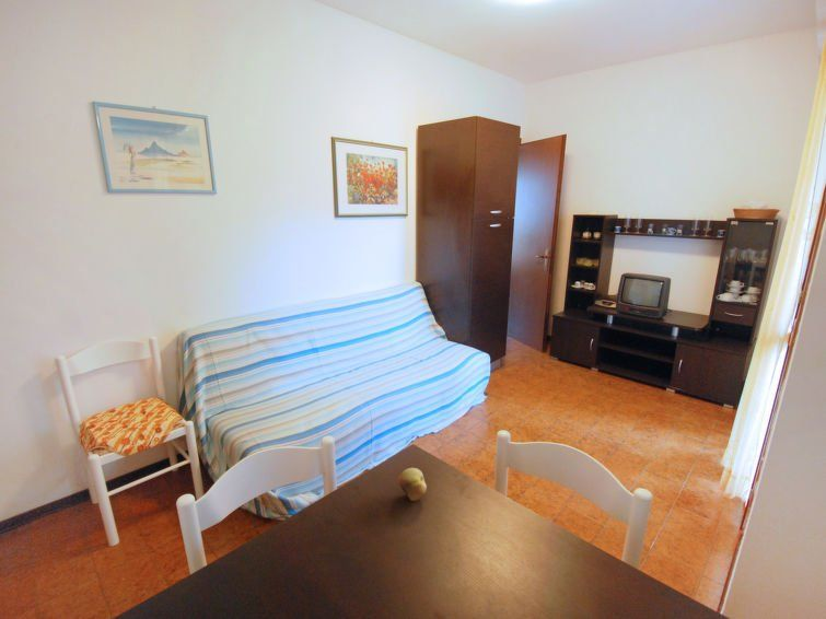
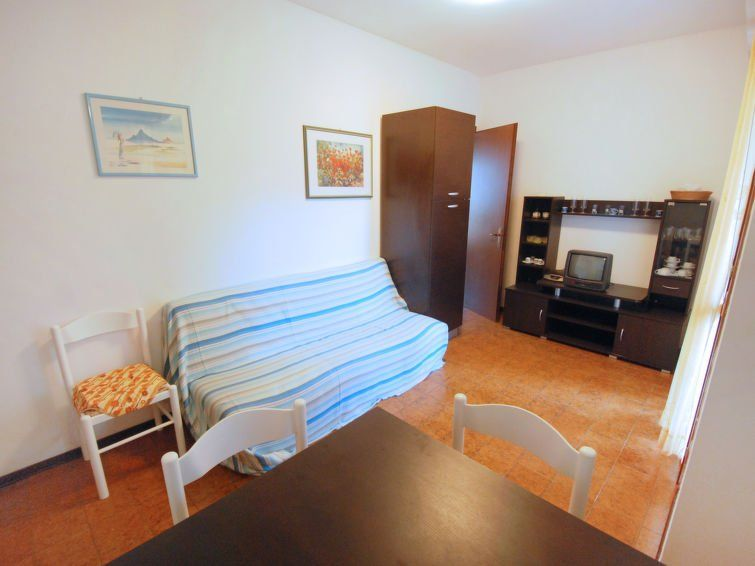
- fruit [396,467,428,502]
